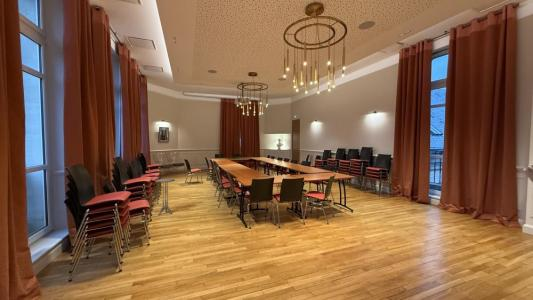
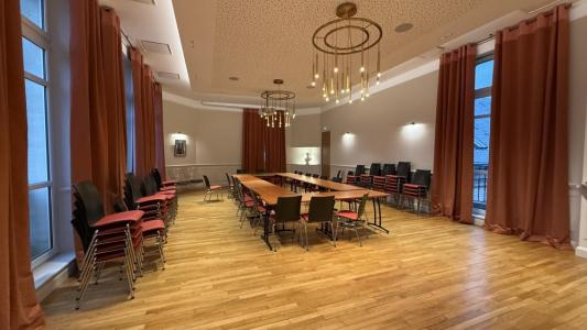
- side table [154,178,176,216]
